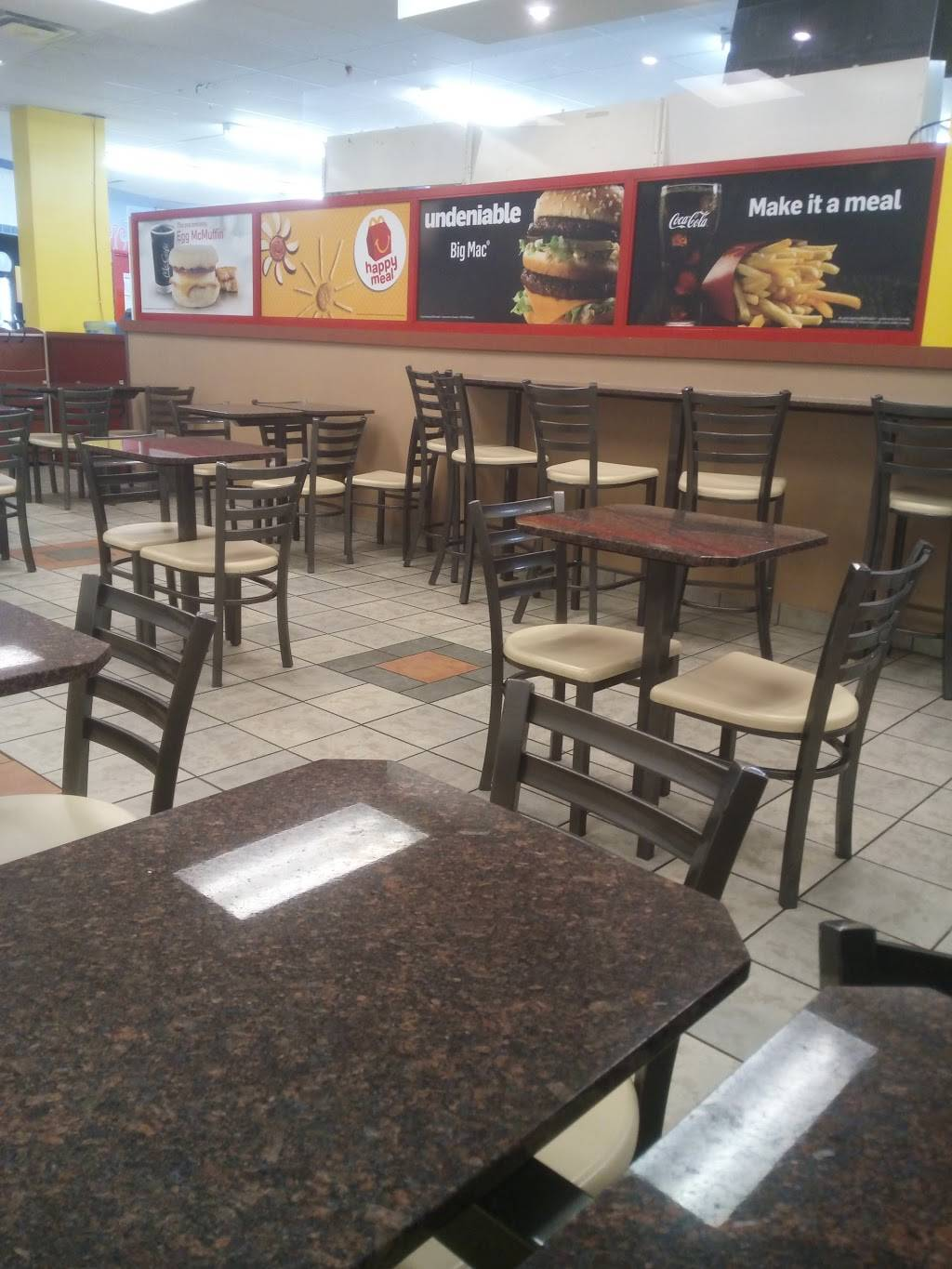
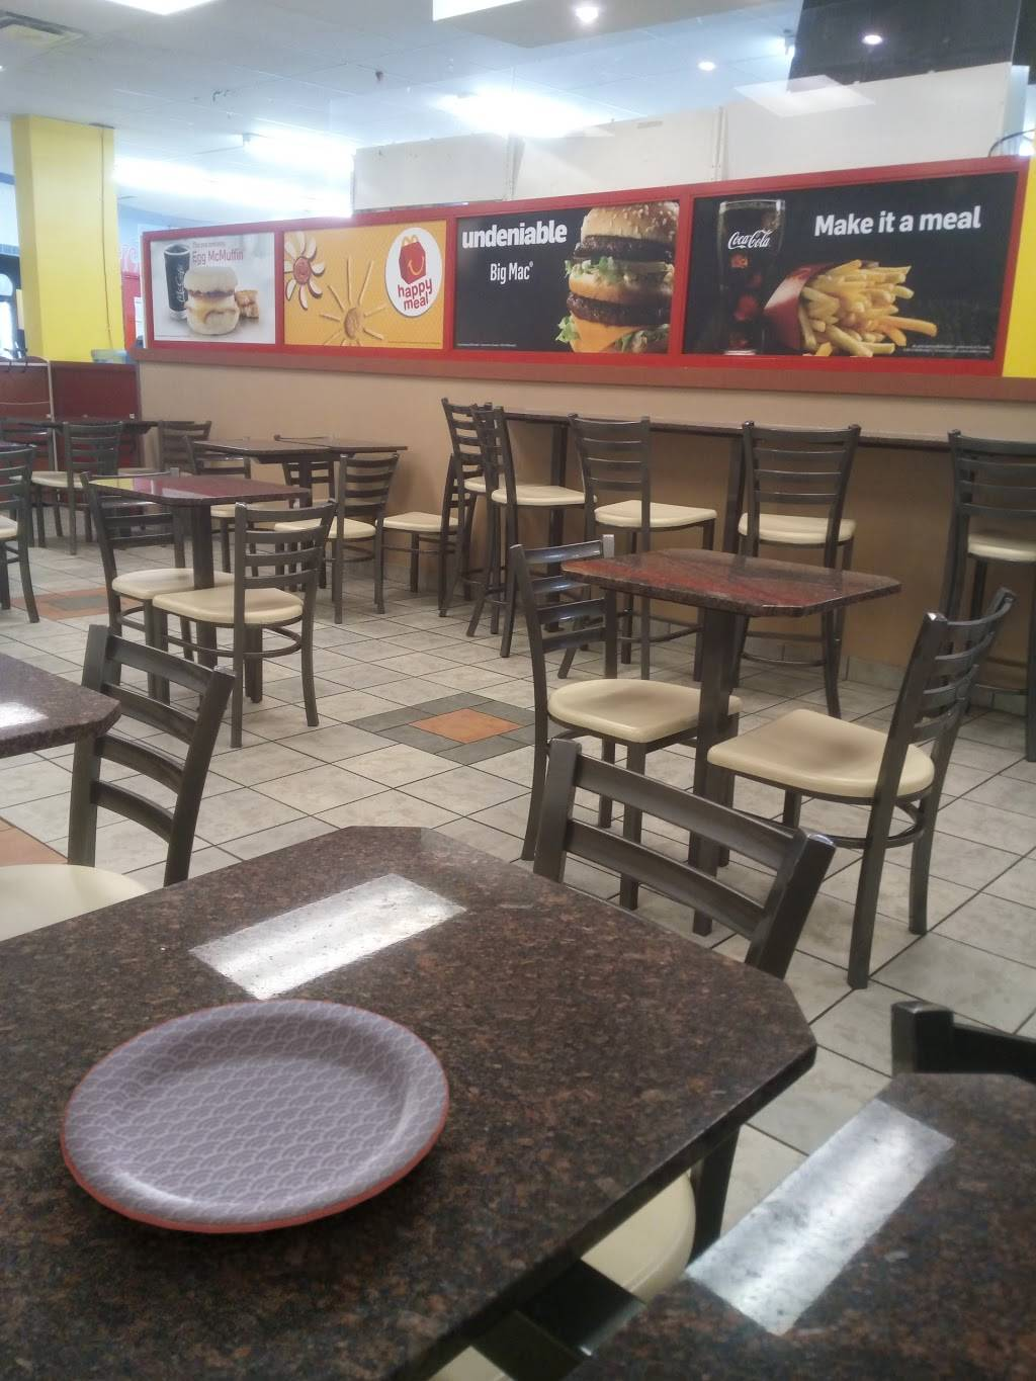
+ plate [59,998,451,1234]
